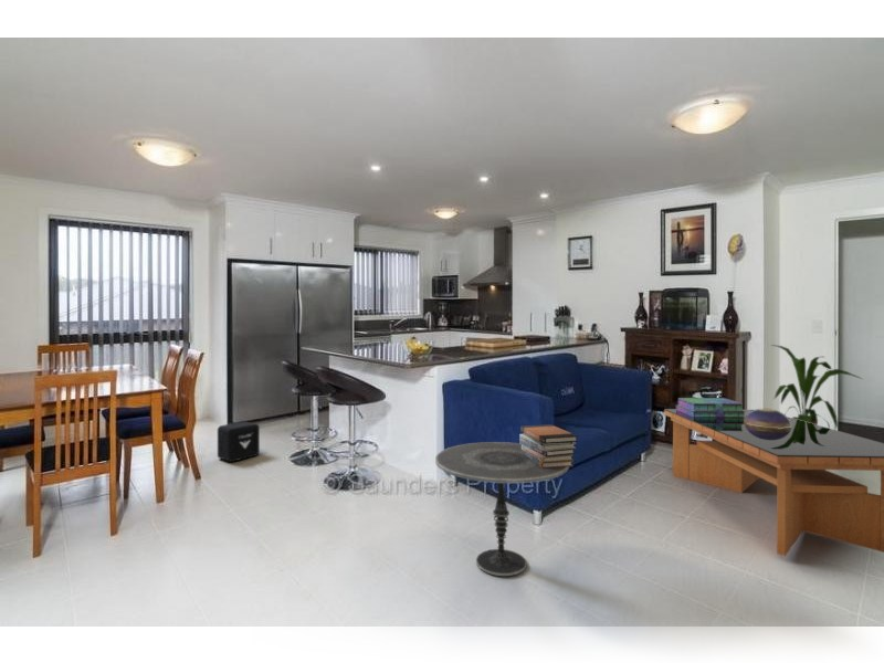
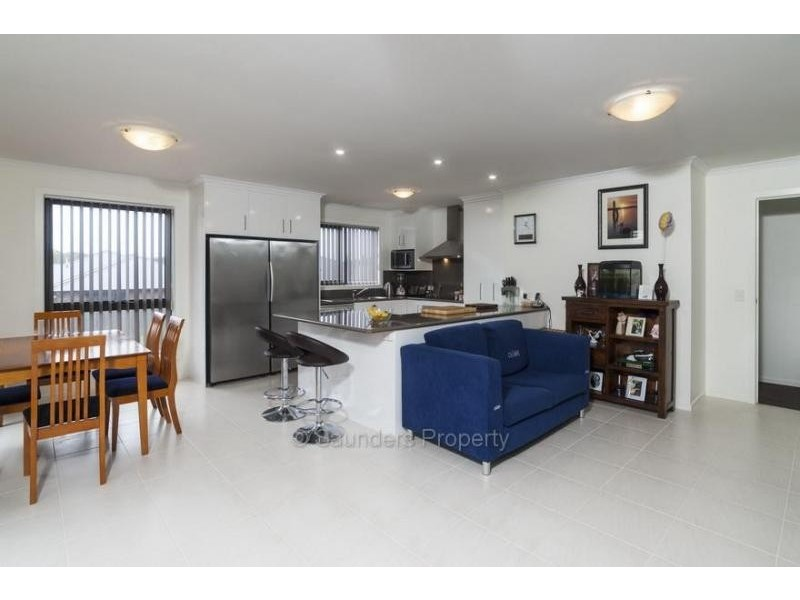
- decorative bowl [745,408,791,429]
- stack of books [675,397,746,418]
- side table [434,441,570,577]
- house plant [770,344,863,429]
- air purifier [217,421,261,463]
- coffee table [663,408,884,557]
- book stack [518,423,579,469]
